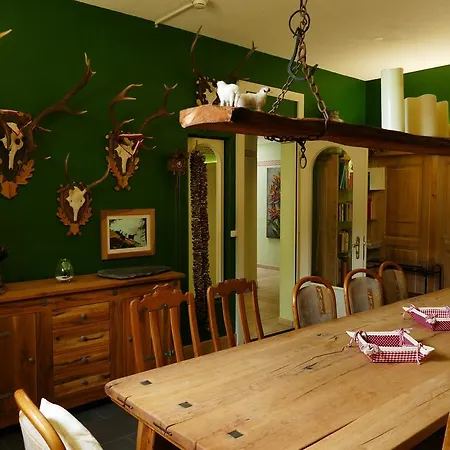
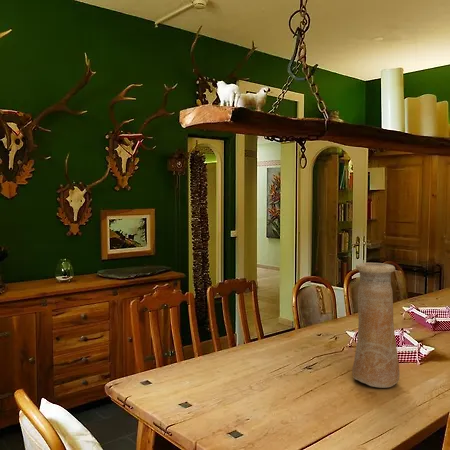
+ vase [351,262,400,389]
